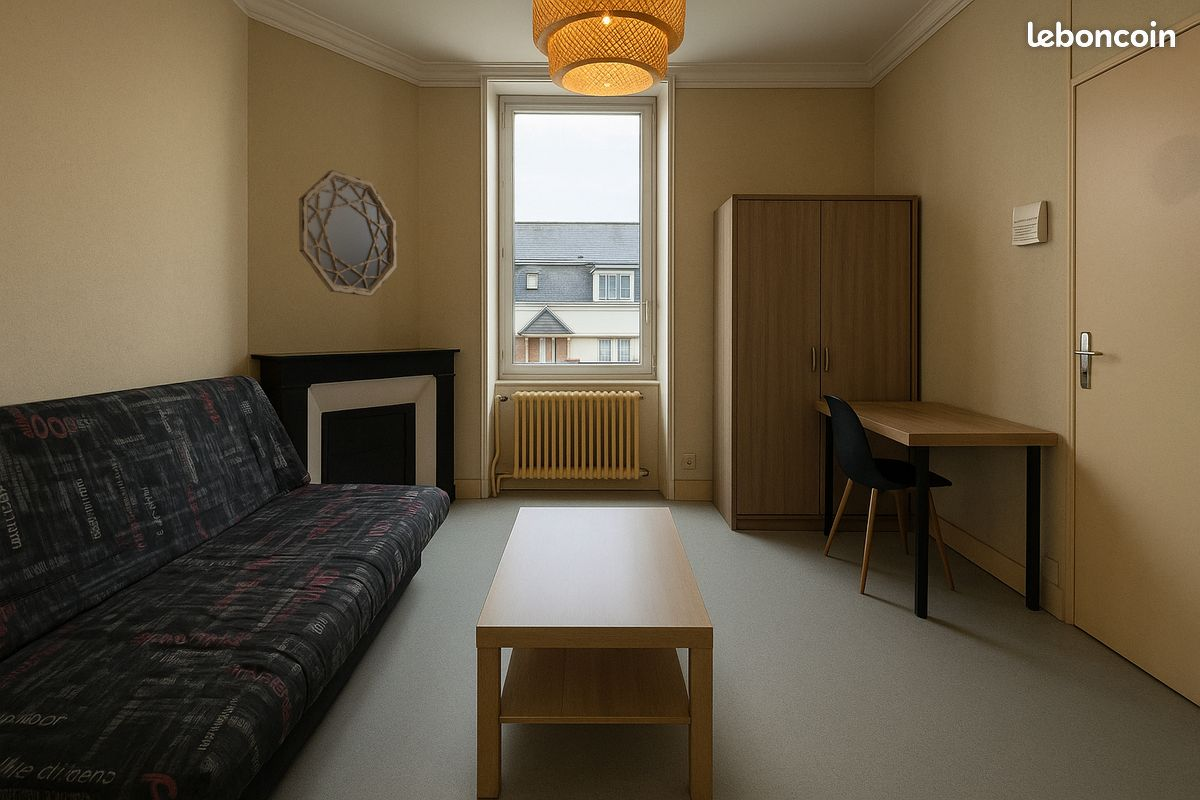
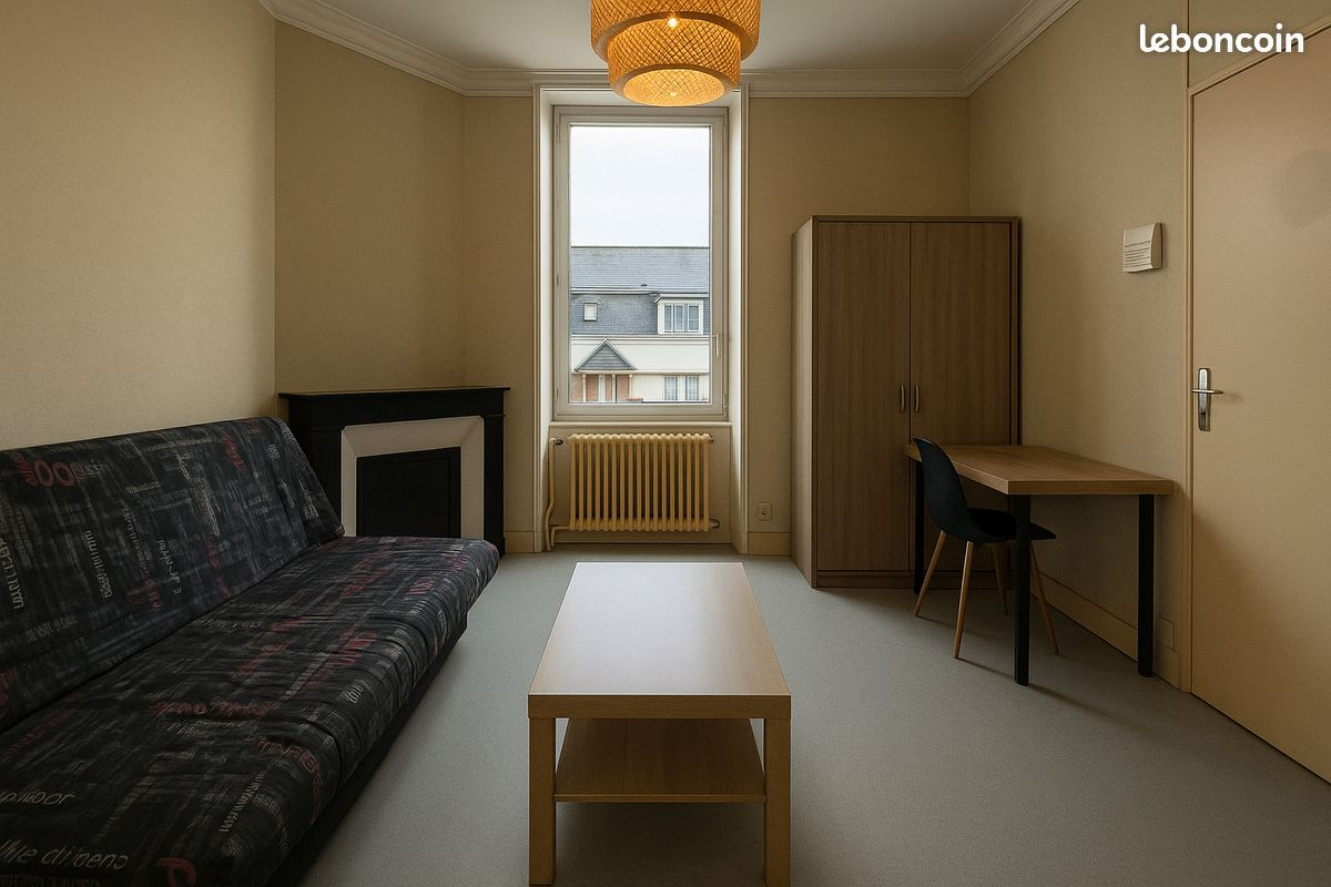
- home mirror [298,169,397,297]
